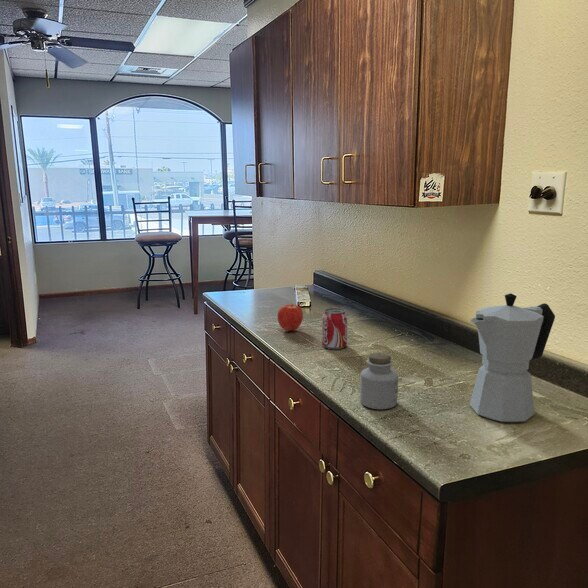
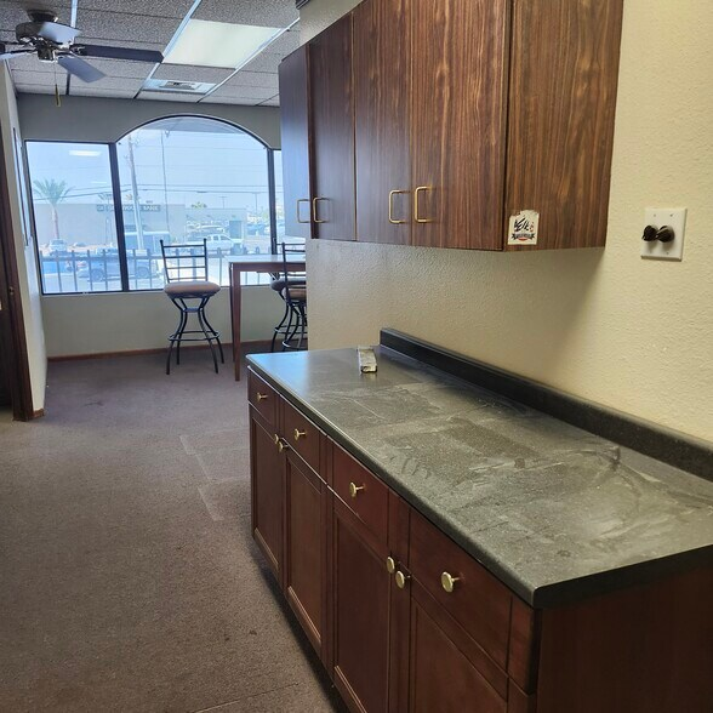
- apple [277,303,304,332]
- beverage can [321,307,348,351]
- jar [359,352,399,410]
- moka pot [469,292,556,423]
